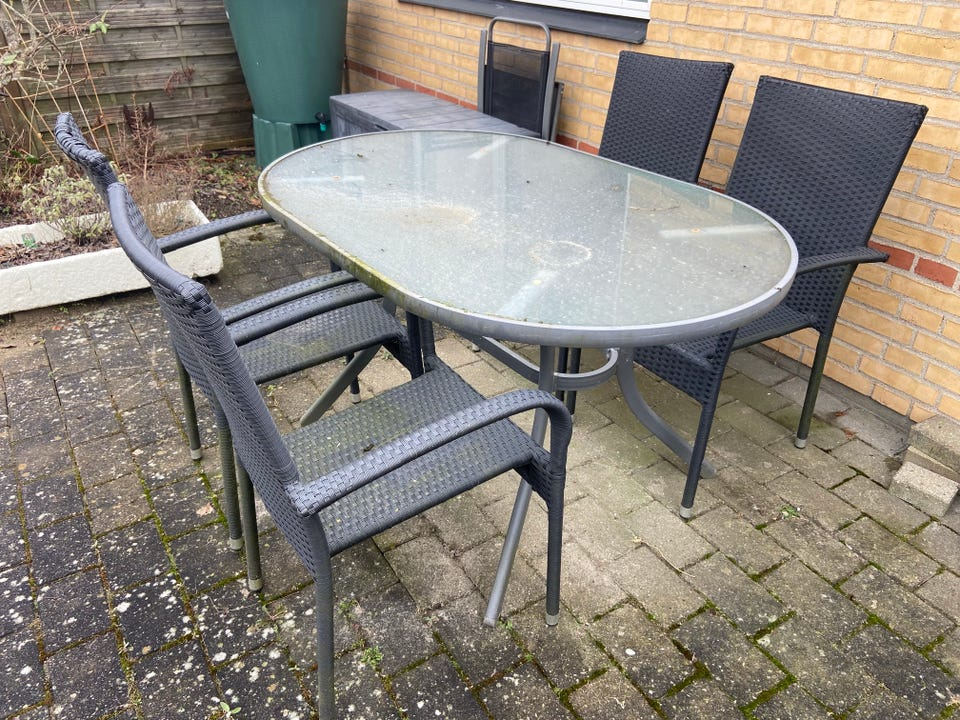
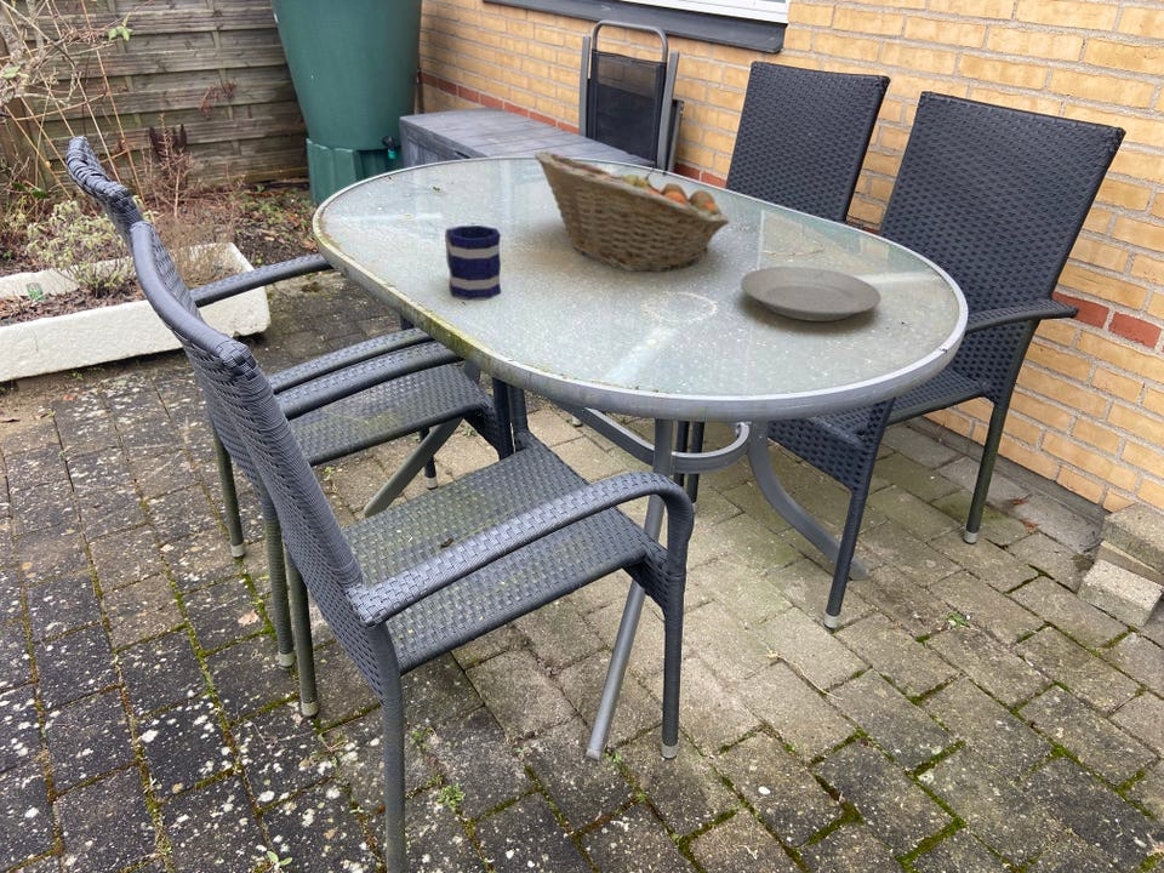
+ plate [740,266,883,323]
+ fruit basket [534,150,730,273]
+ mug [444,224,502,301]
